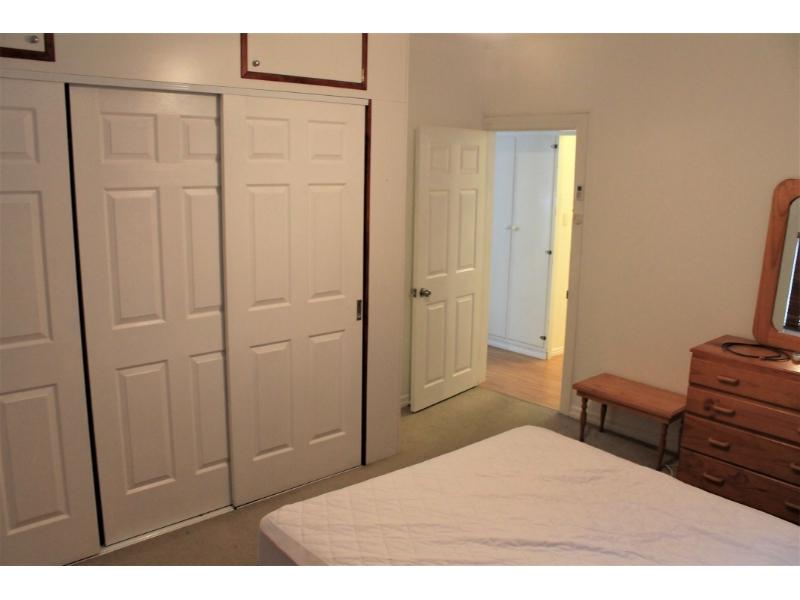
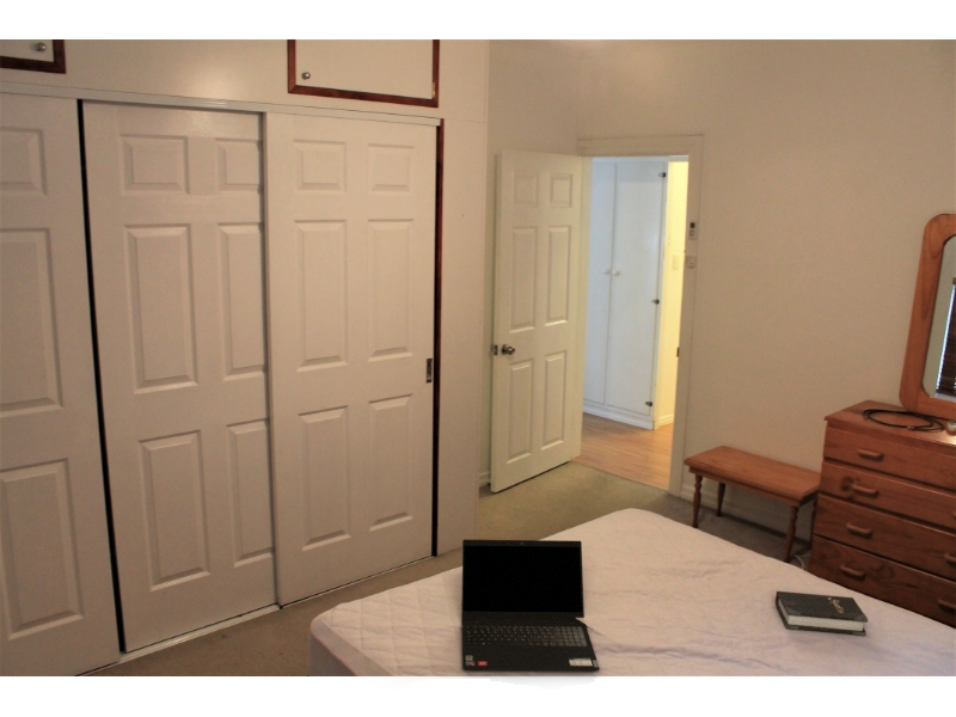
+ laptop computer [460,538,601,672]
+ hardback book [774,590,869,637]
